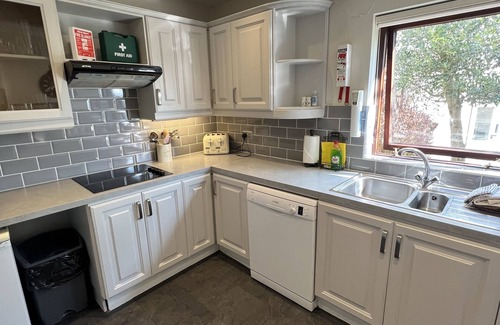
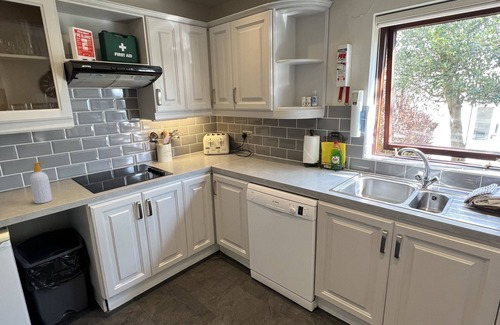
+ soap bottle [29,161,53,204]
